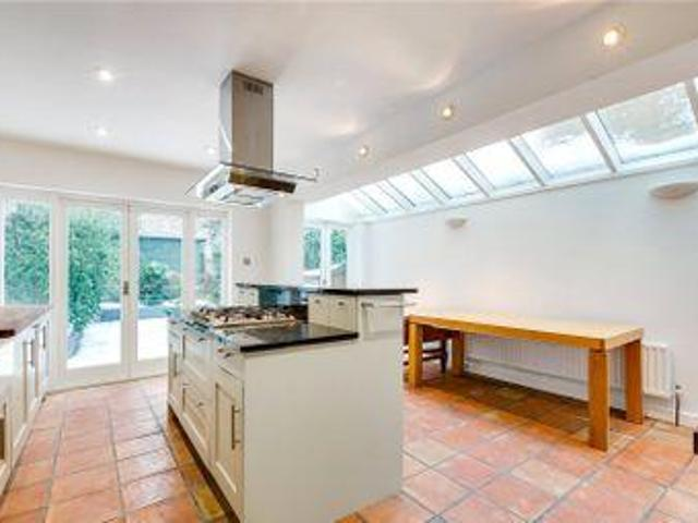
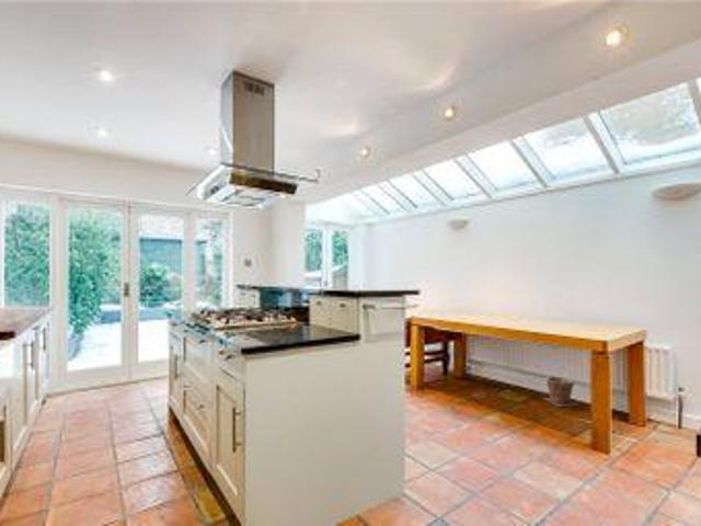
+ plant pot [543,375,579,408]
